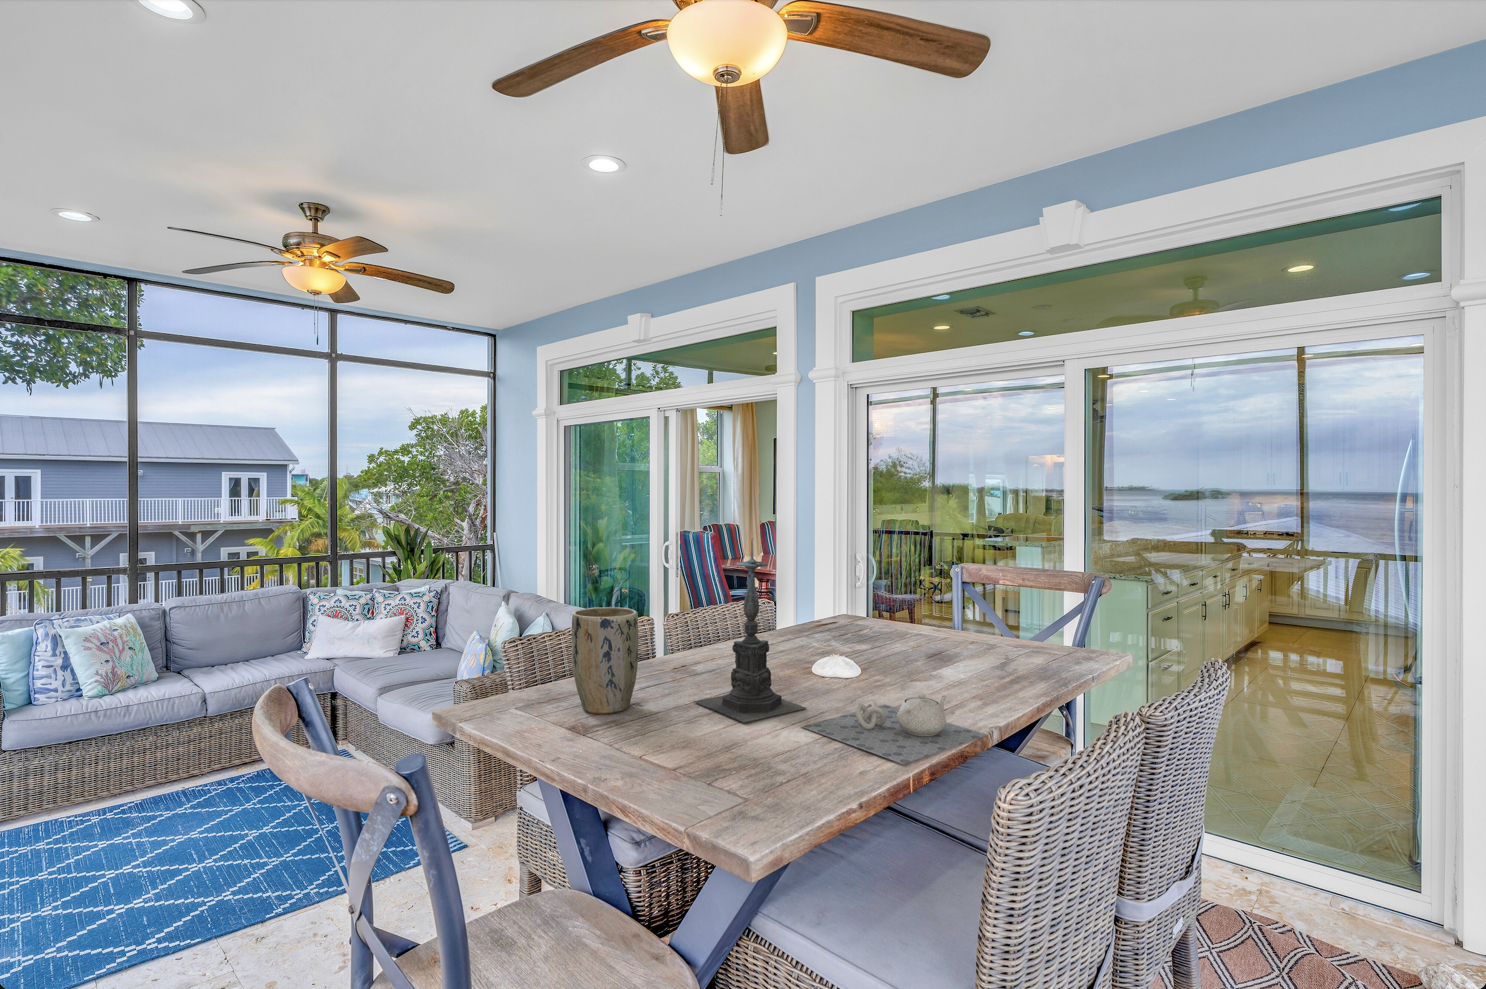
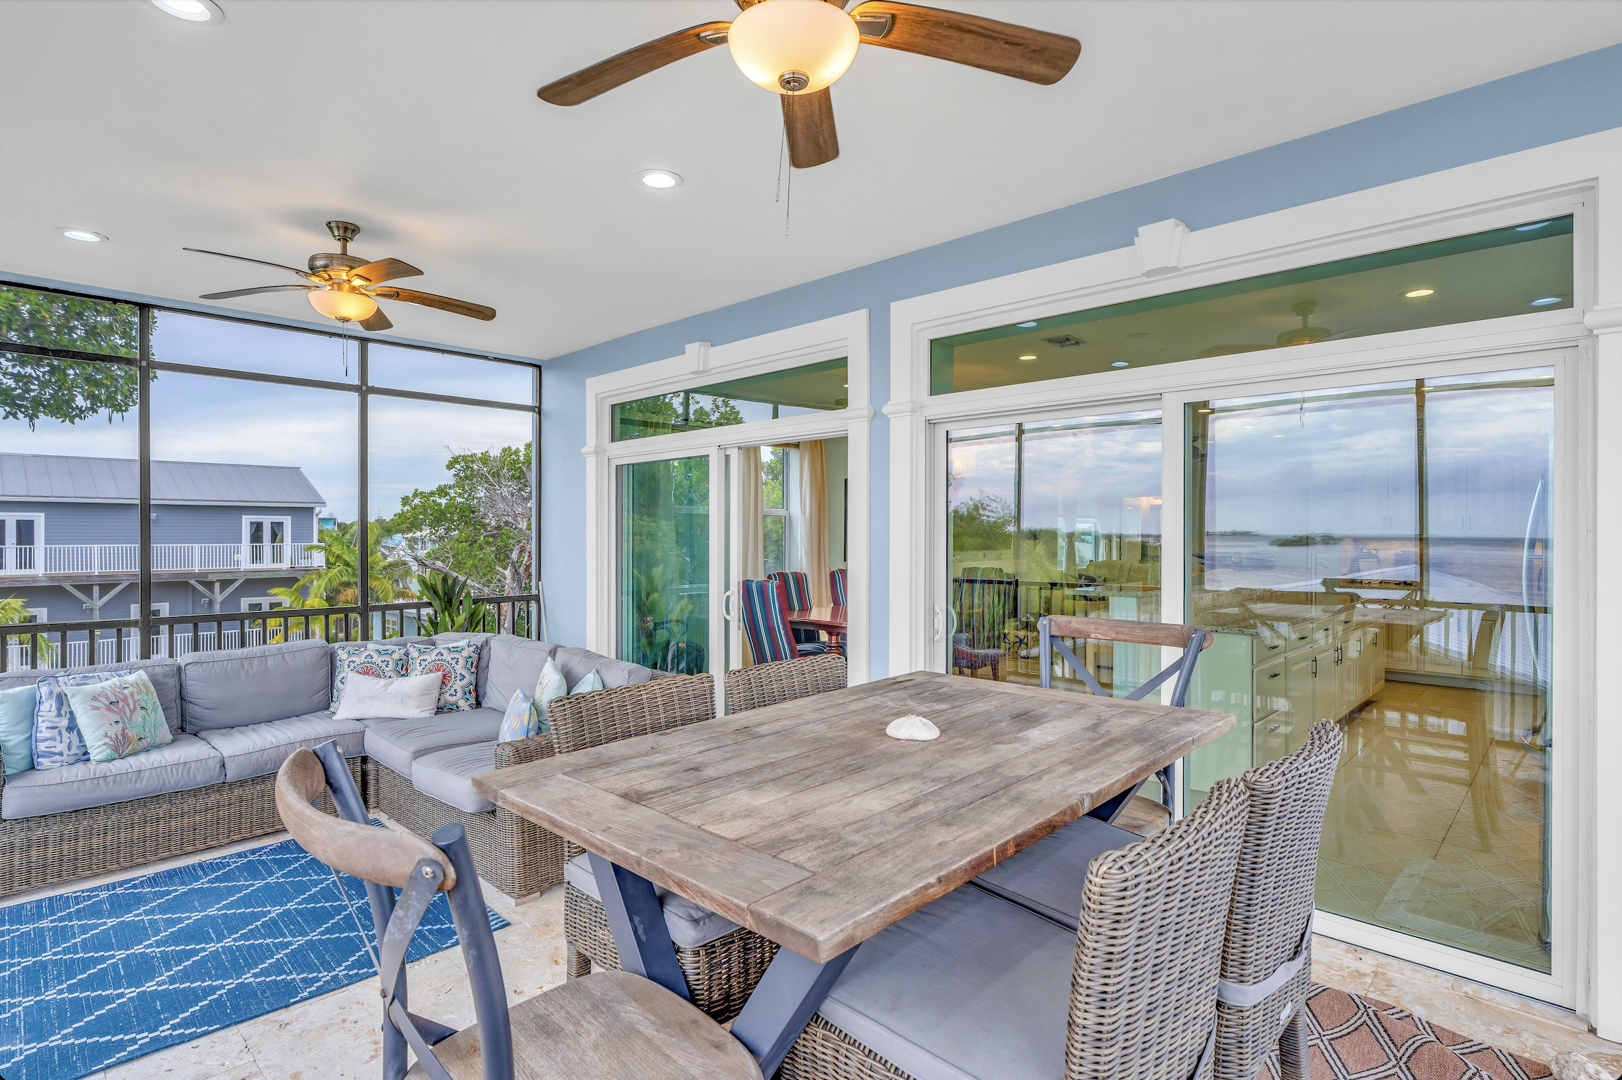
- teapot [800,693,988,765]
- candle holder [693,538,807,723]
- plant pot [571,607,639,714]
